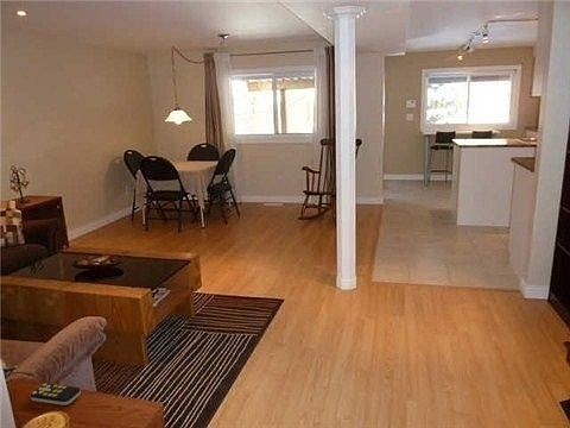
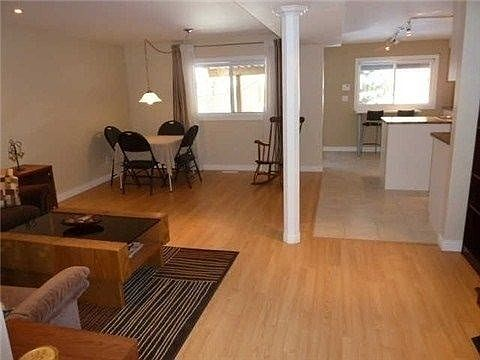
- remote control [30,383,82,407]
